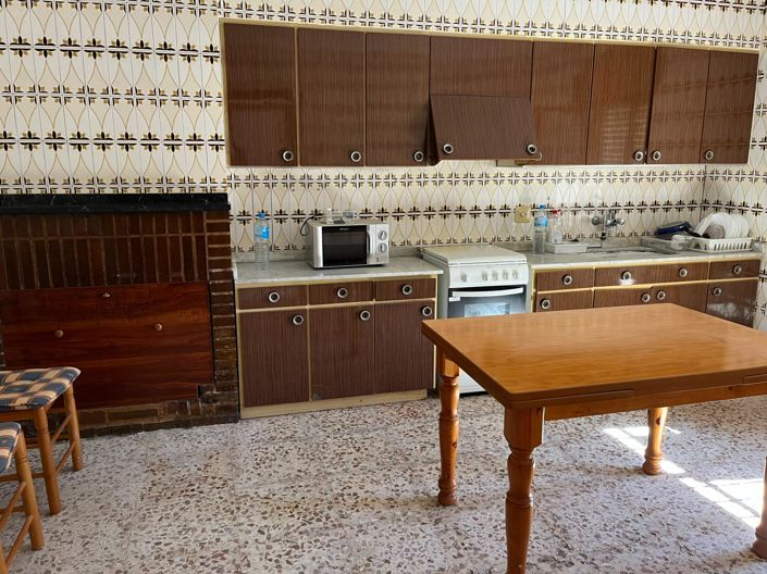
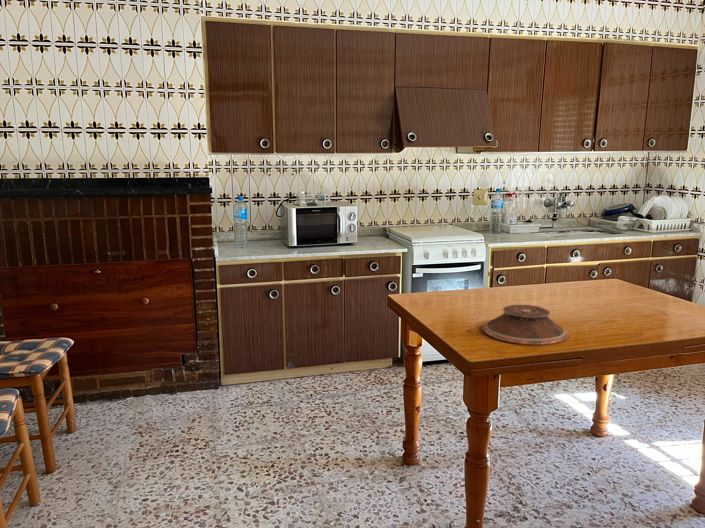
+ plate [482,304,569,346]
